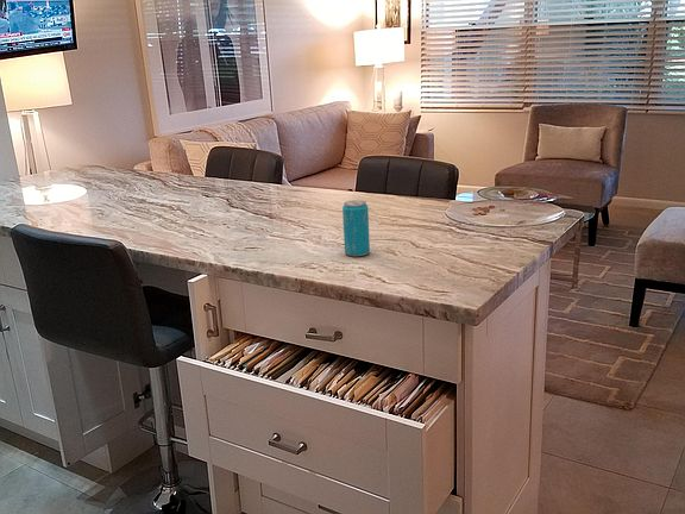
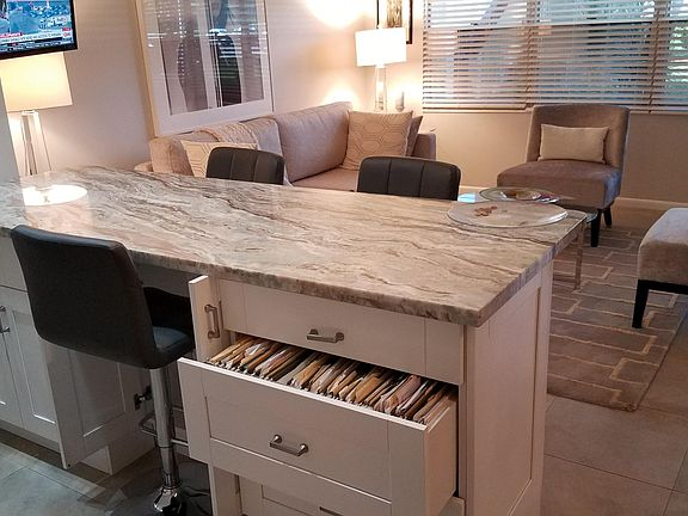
- beverage can [341,199,371,257]
